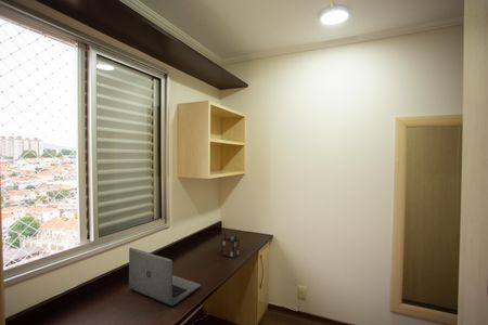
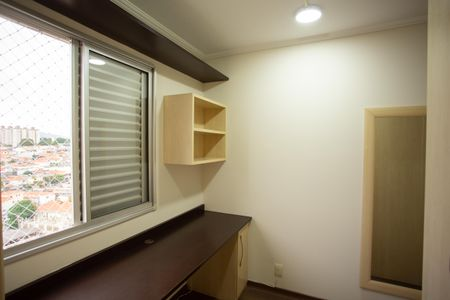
- laptop [128,247,202,307]
- desk organizer [220,232,241,259]
